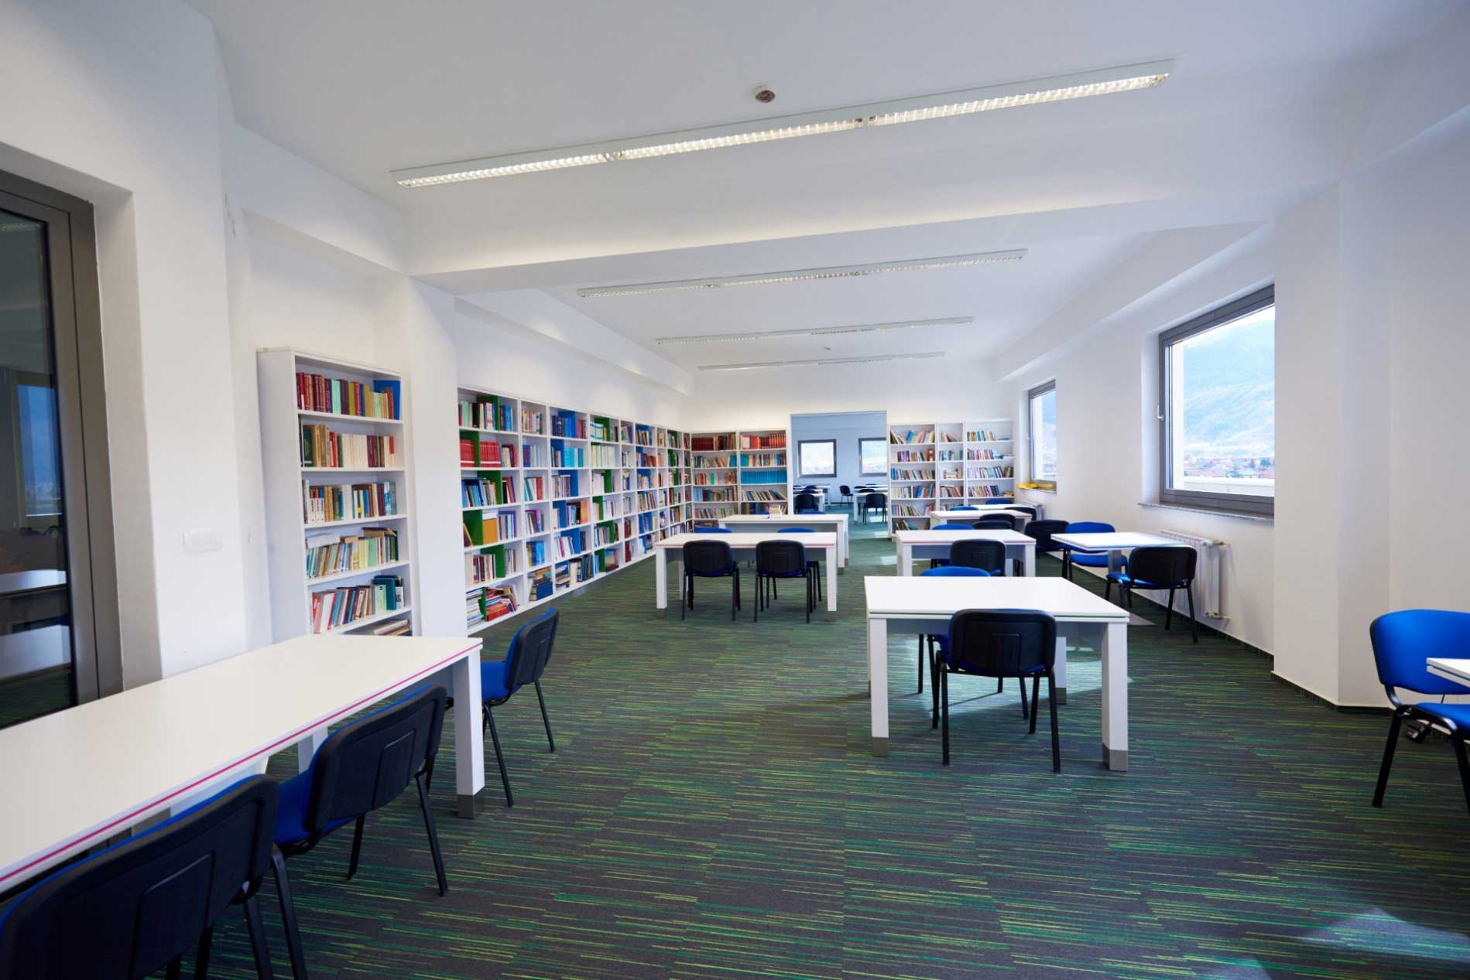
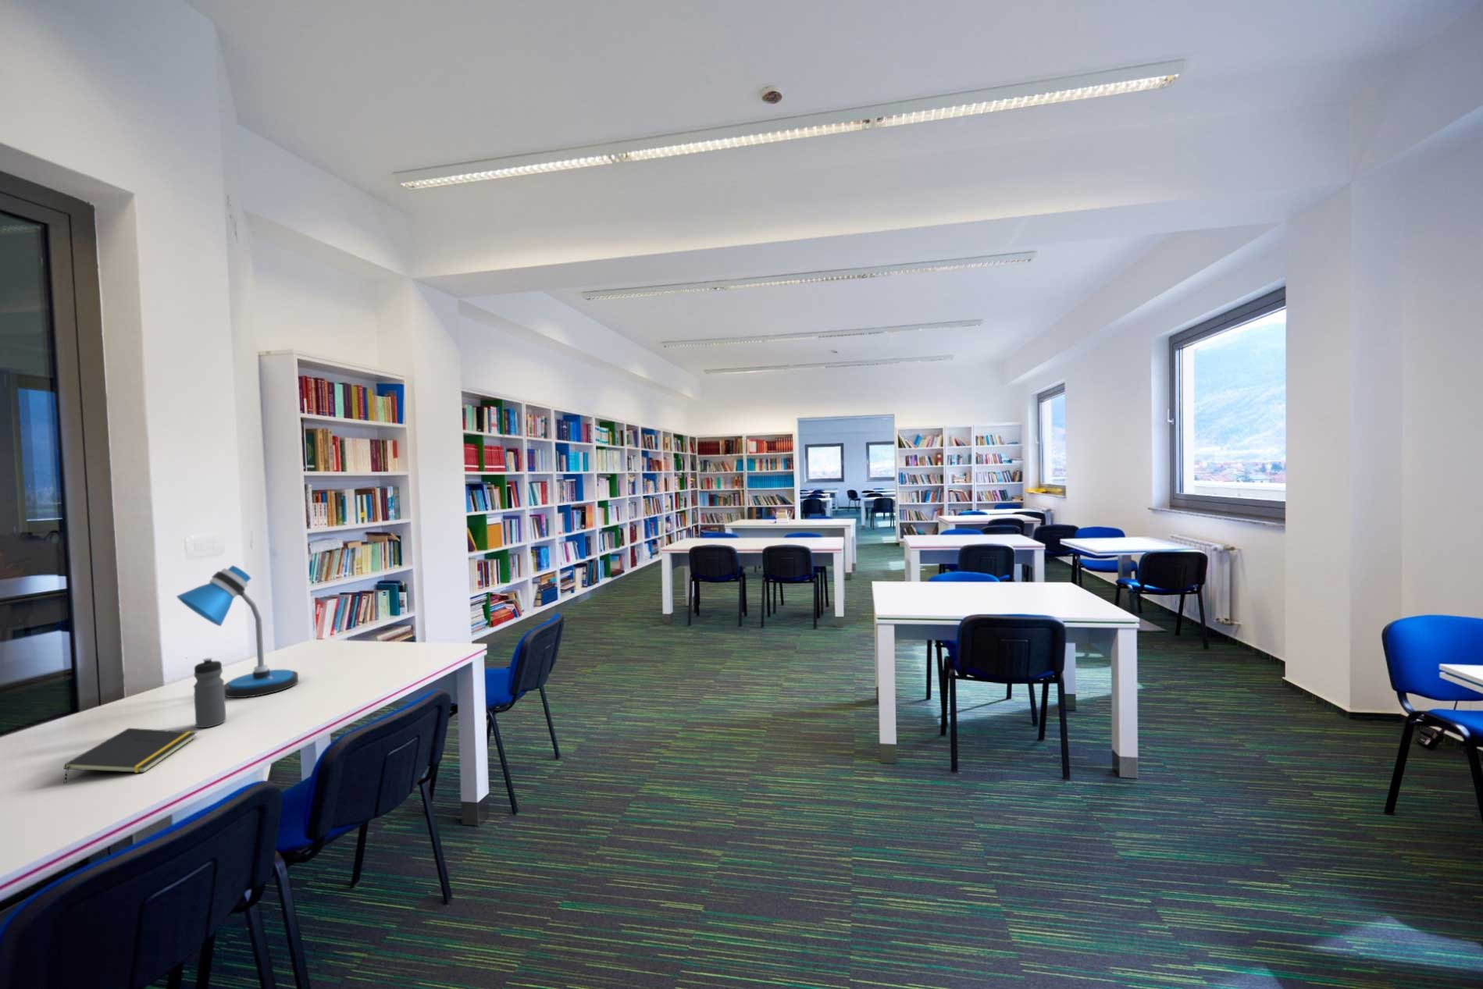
+ water bottle [193,657,227,729]
+ notepad [63,727,198,784]
+ desk lamp [176,564,299,699]
